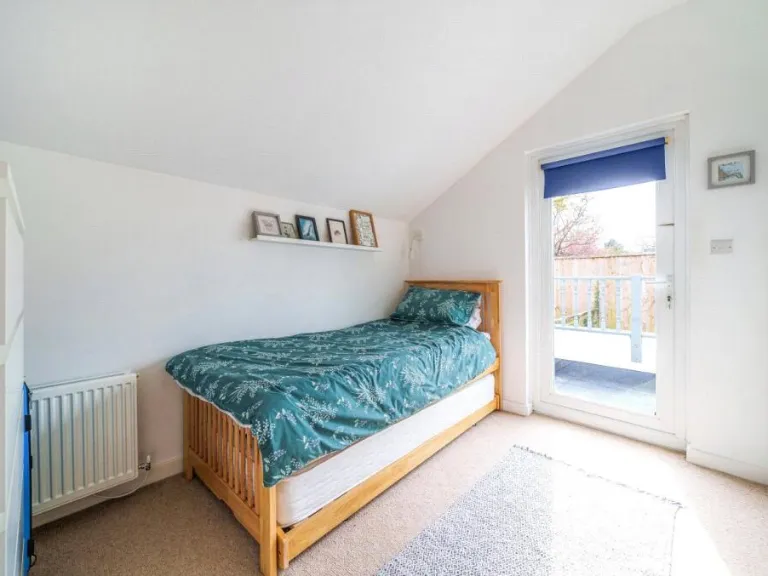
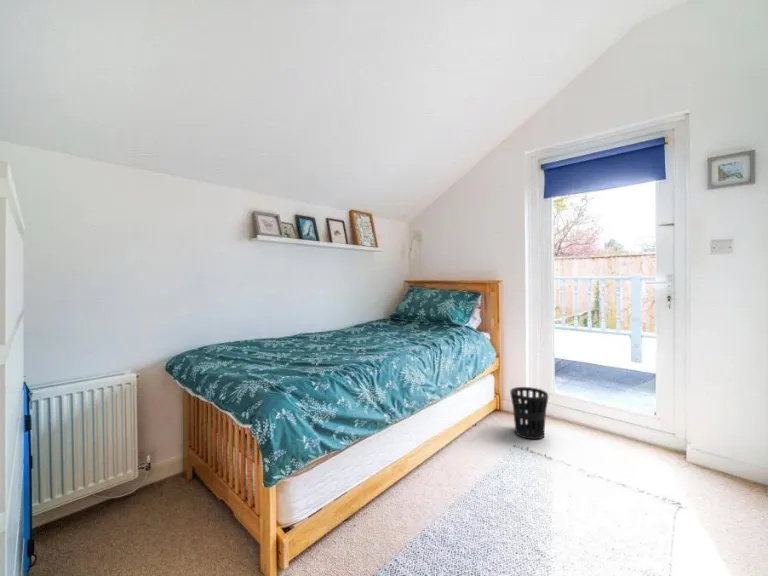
+ wastebasket [509,386,549,440]
